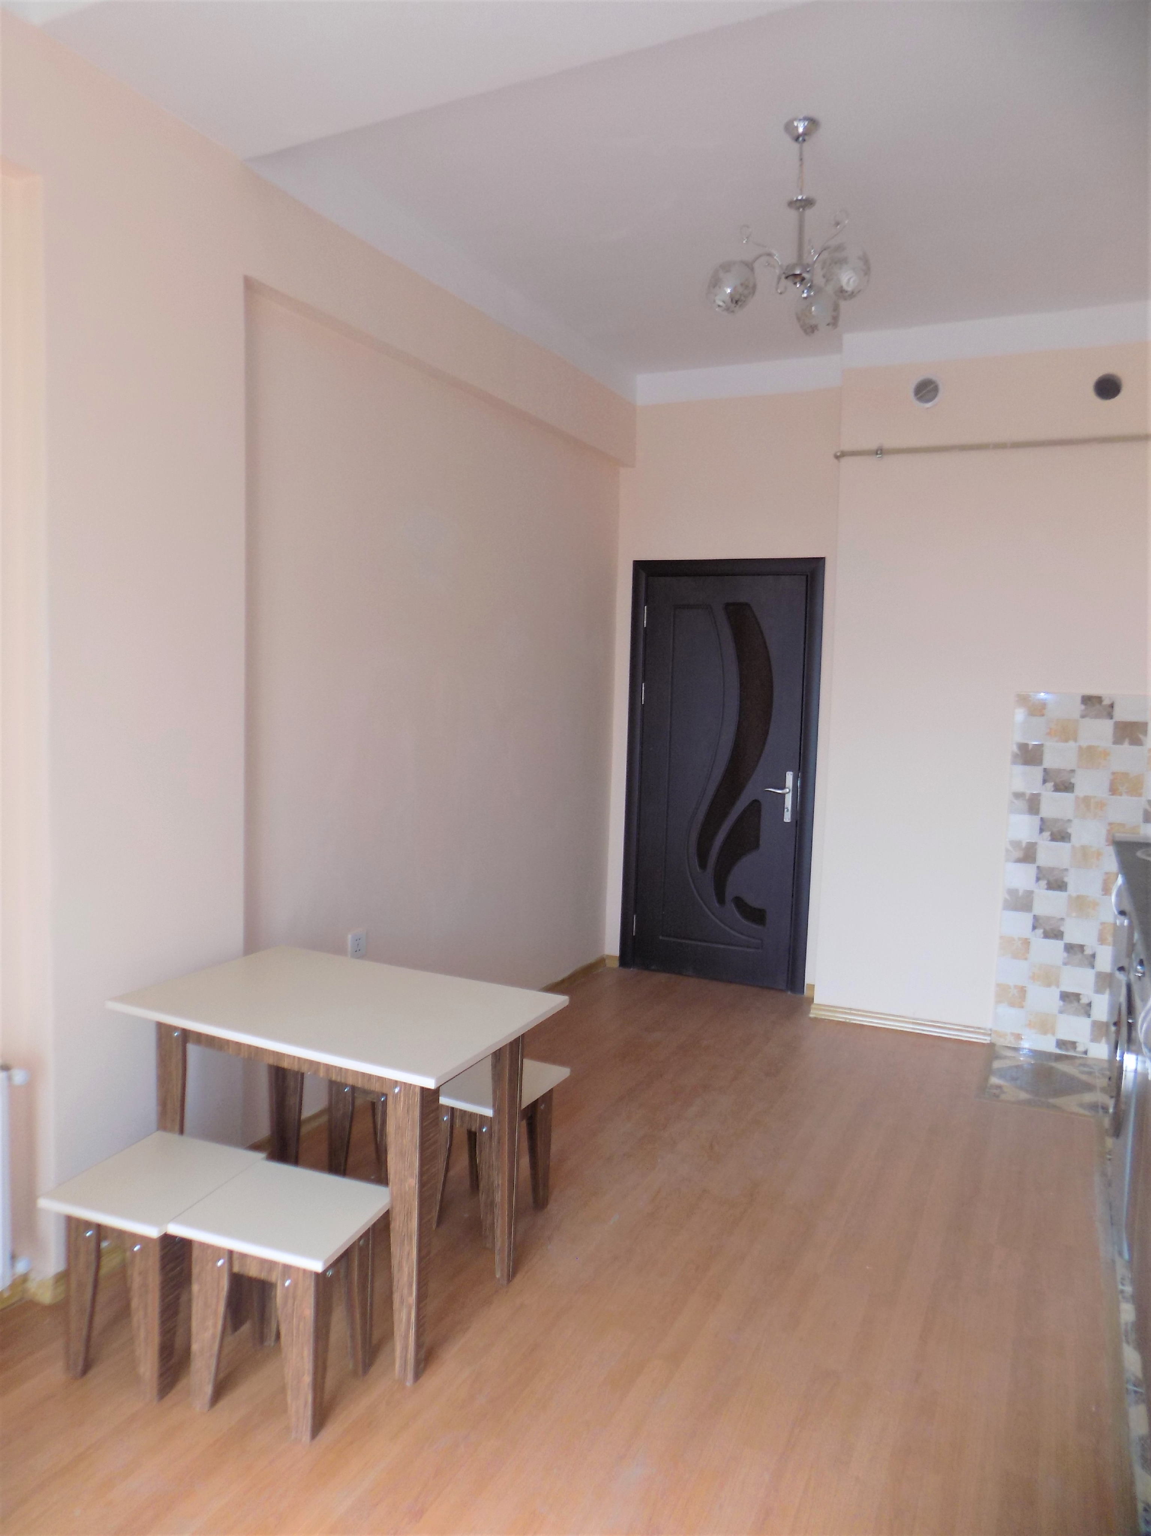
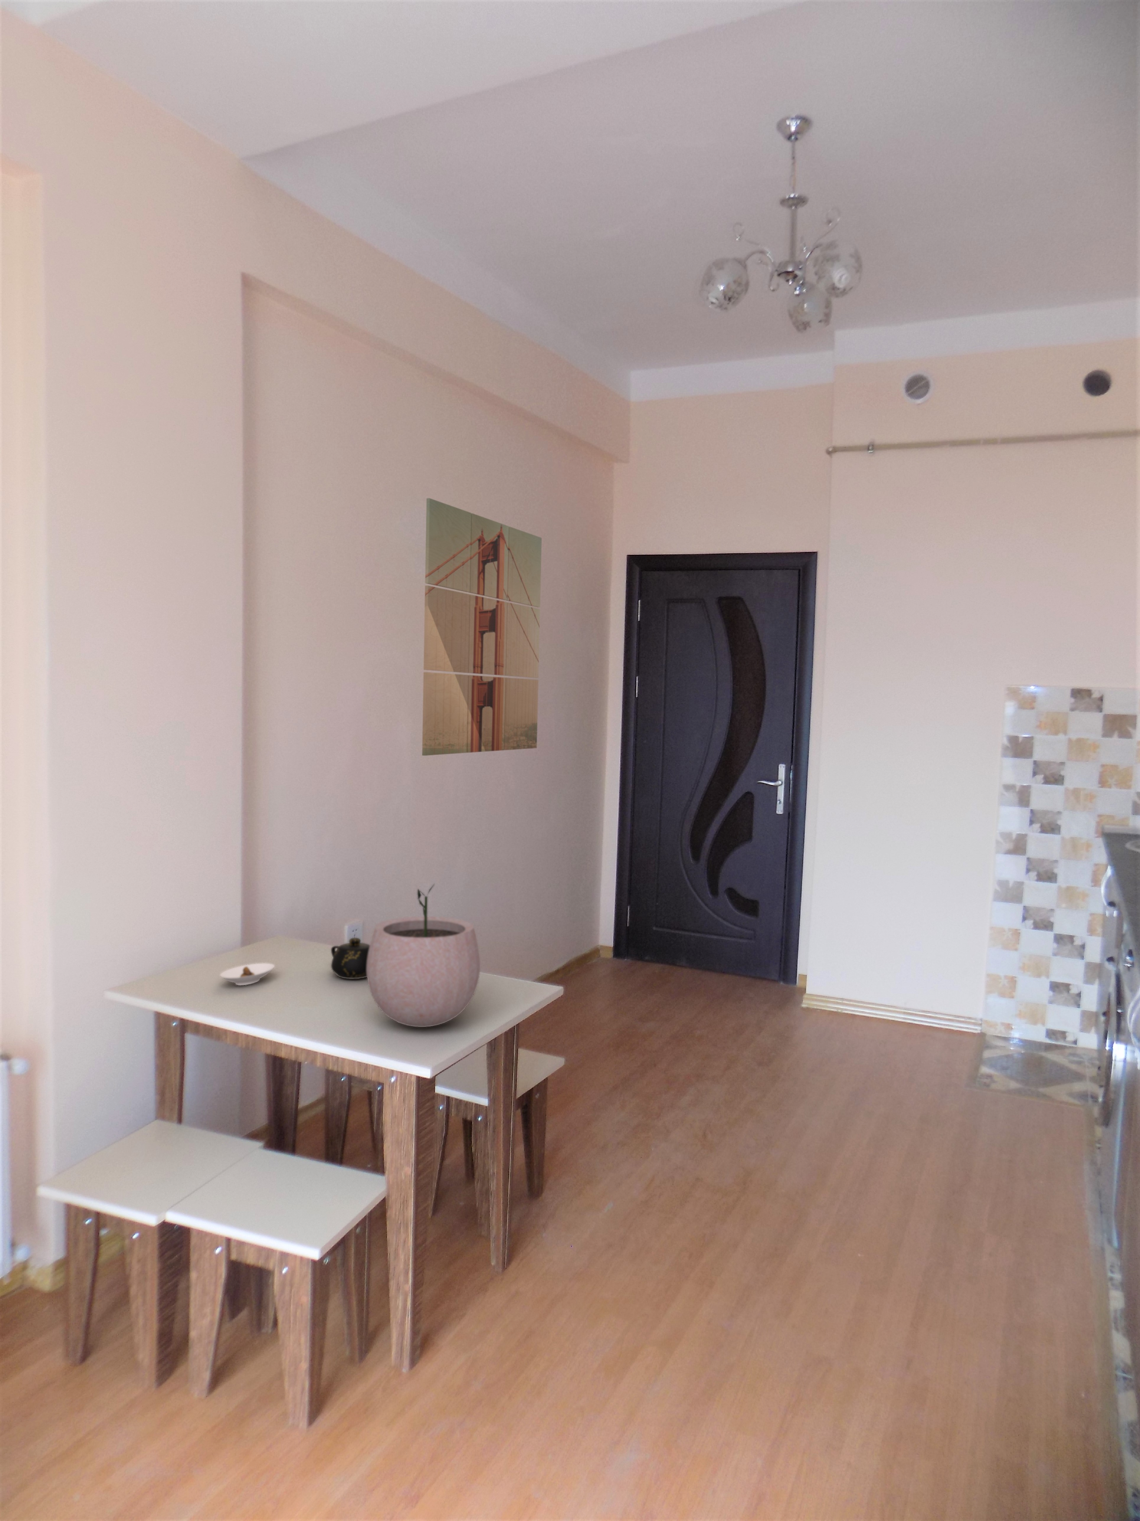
+ wall art [422,497,542,756]
+ teapot [331,938,370,980]
+ saucer [219,963,275,986]
+ plant pot [366,883,480,1028]
